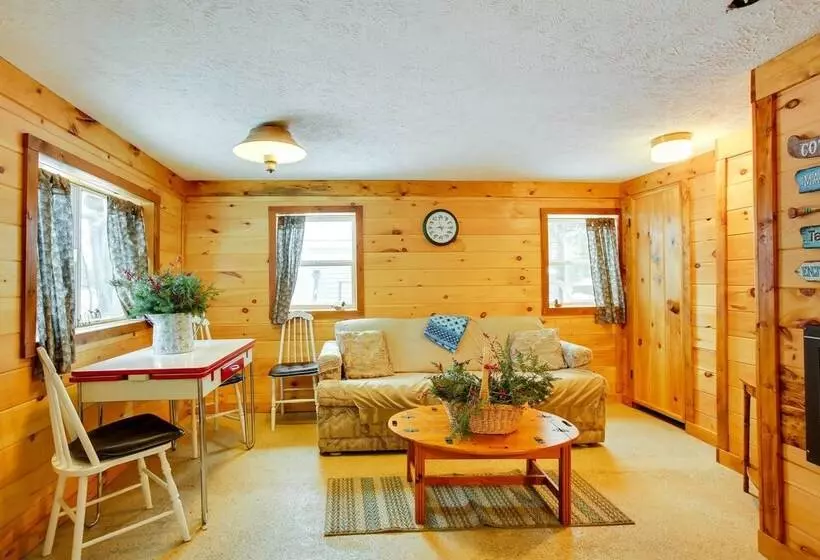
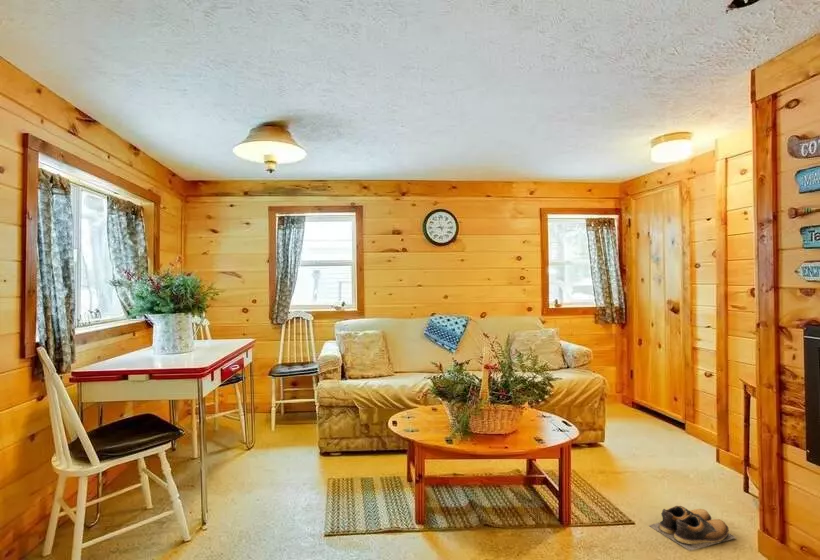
+ shoes [648,505,738,552]
